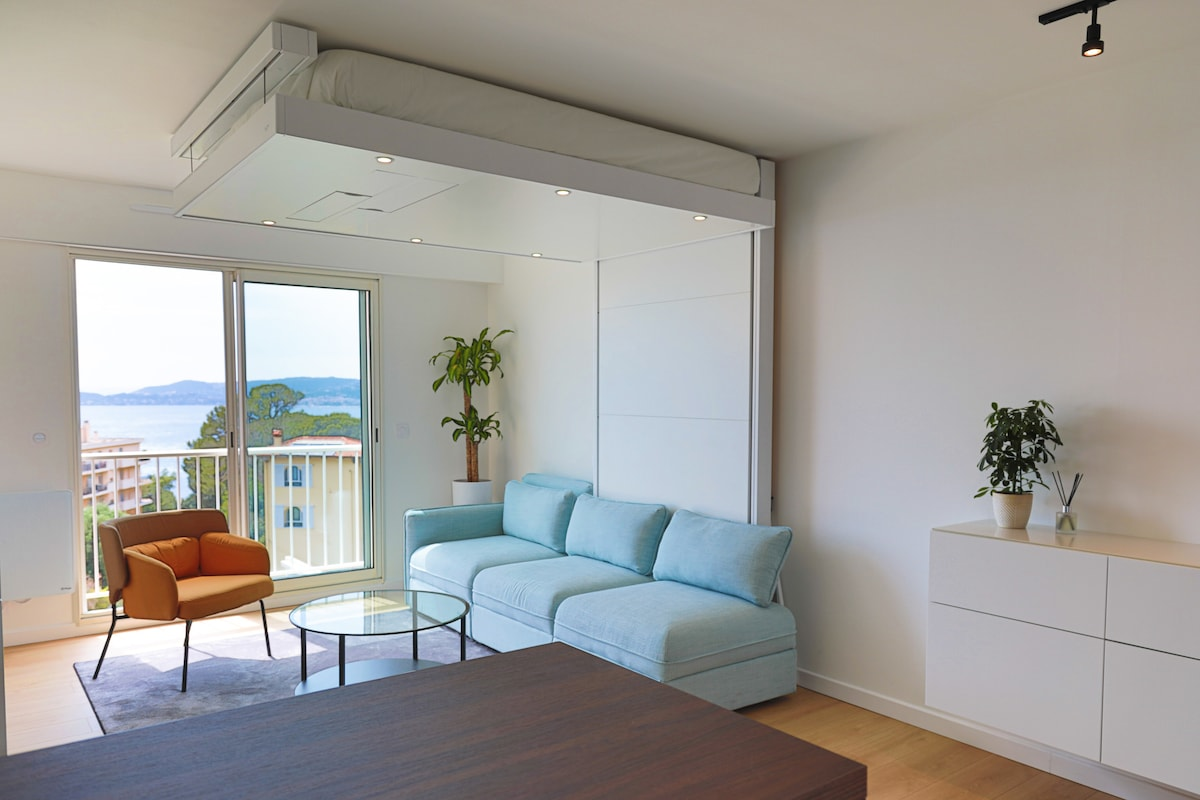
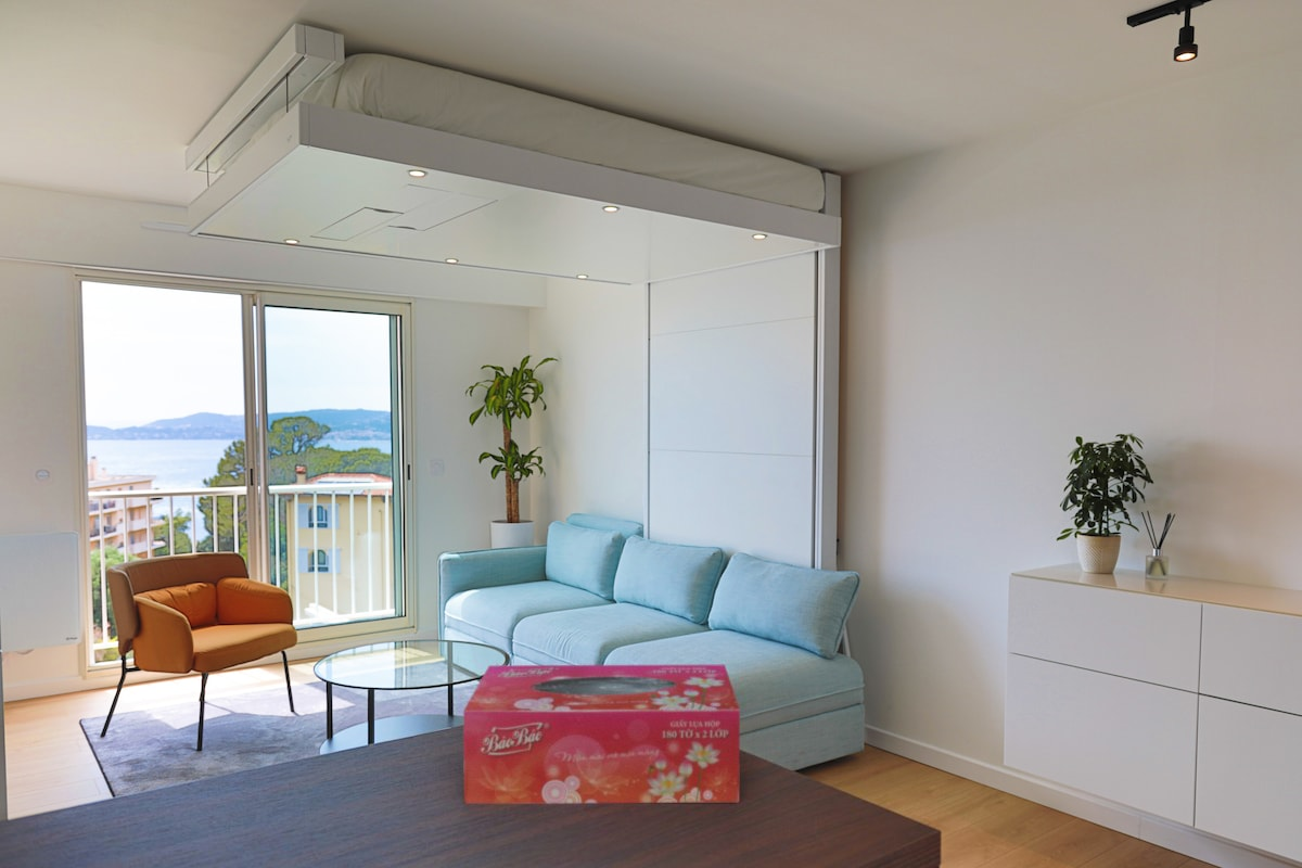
+ tissue box [462,664,741,805]
